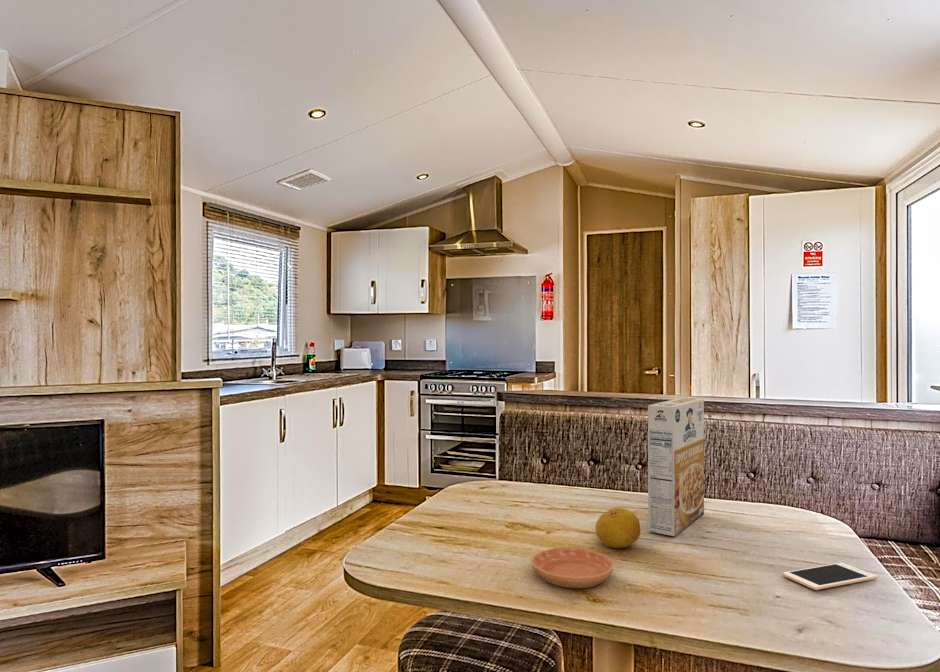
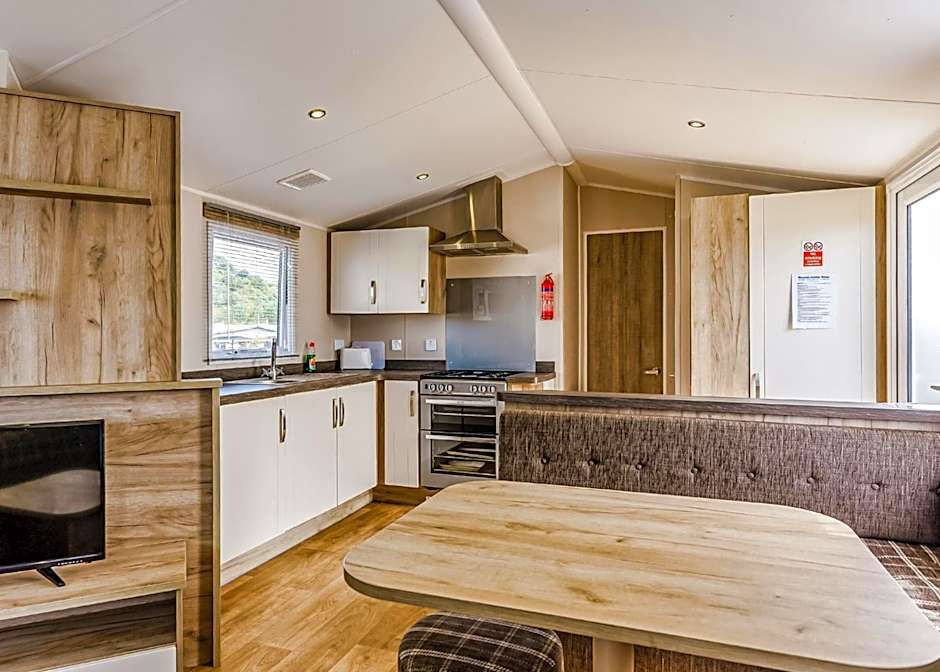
- saucer [531,547,615,589]
- fruit [594,507,642,549]
- cereal box [647,397,705,537]
- cell phone [782,562,878,591]
